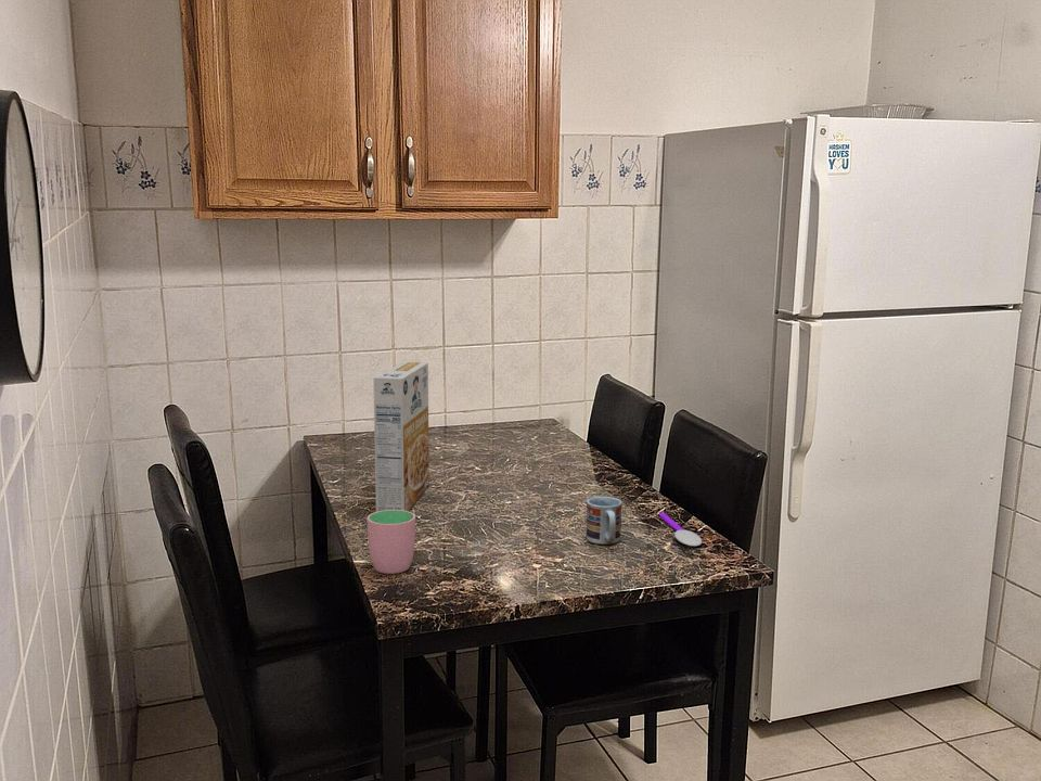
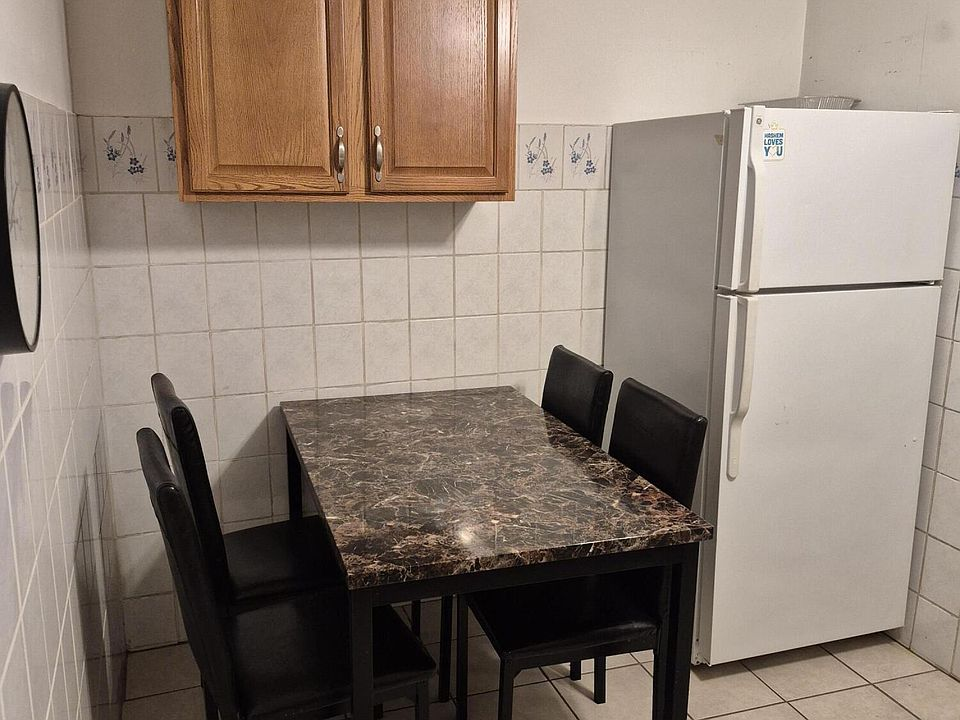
- spoon [658,512,703,547]
- cup [584,496,624,546]
- cup [367,510,416,575]
- cereal box [372,361,430,512]
